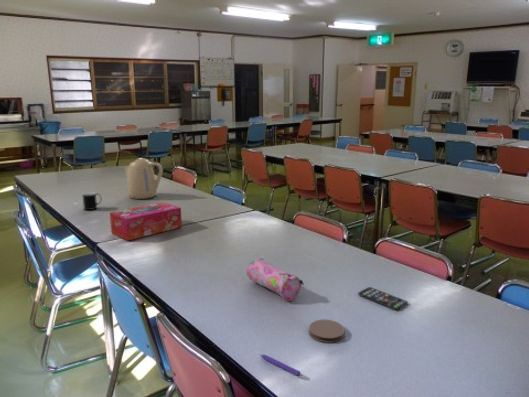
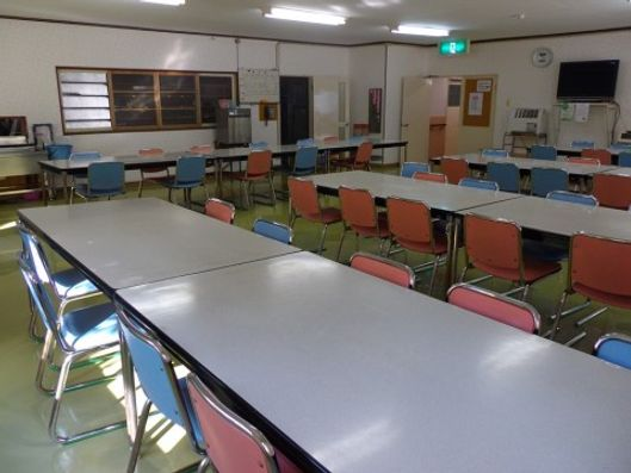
- pen [258,353,303,377]
- smartphone [357,286,409,311]
- pencil case [245,257,305,302]
- cup [82,191,102,211]
- coaster [308,319,346,344]
- kettle [122,157,164,200]
- tissue box [109,201,183,242]
